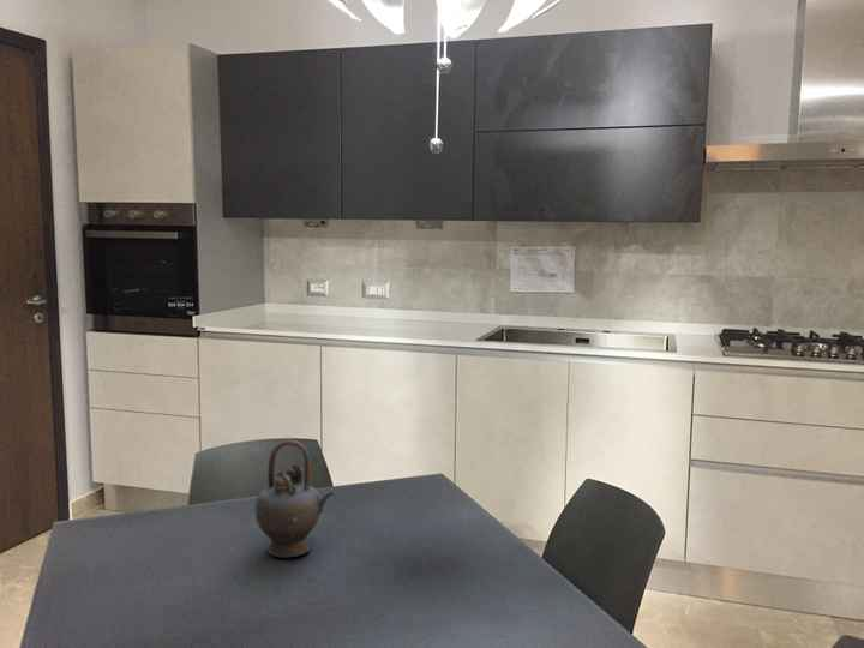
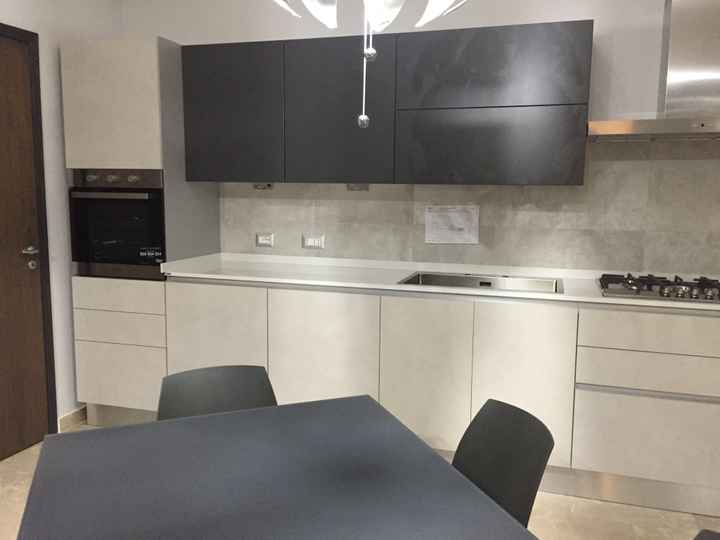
- teapot [254,439,336,559]
